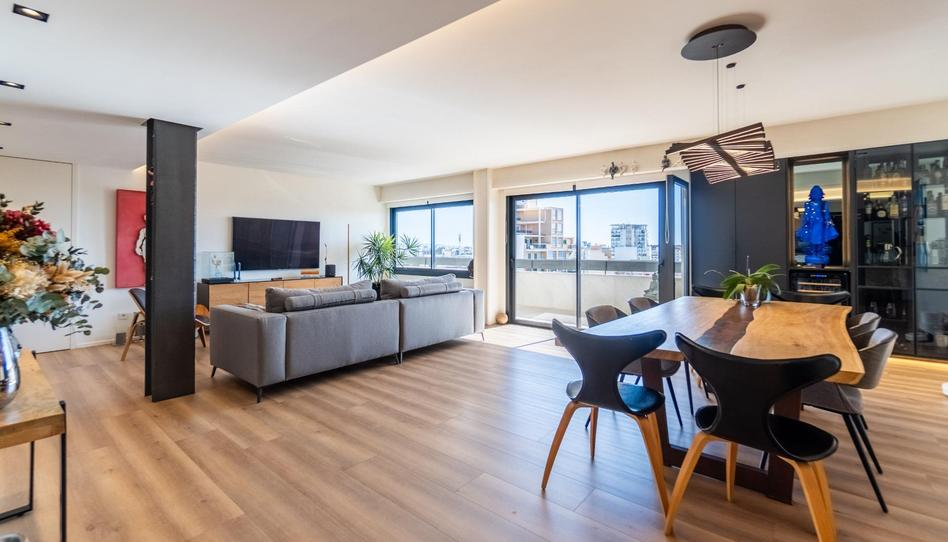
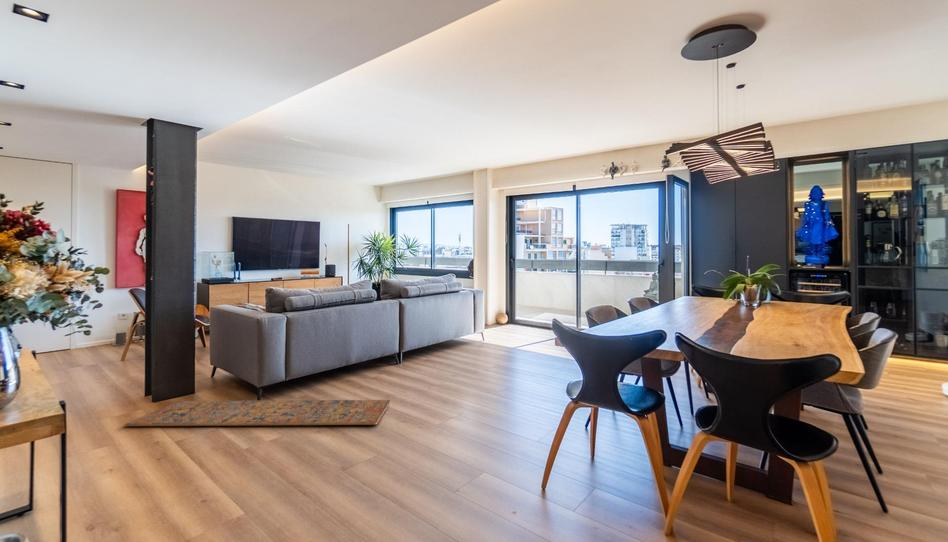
+ rug [122,399,392,427]
